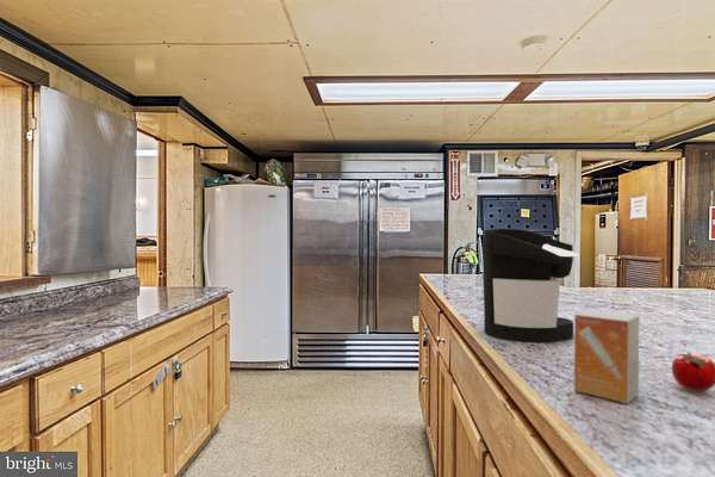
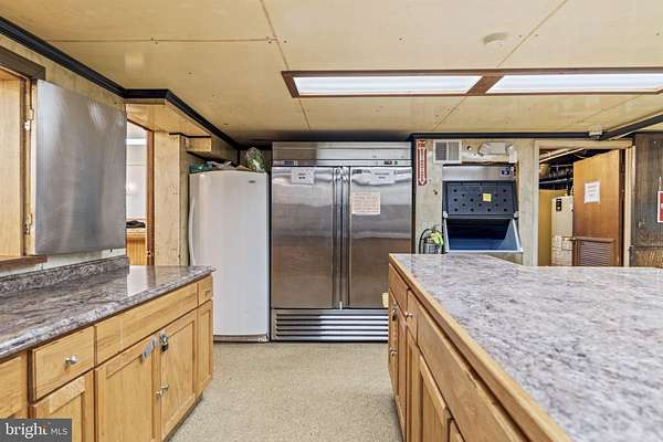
- small box [573,309,640,405]
- coffee maker [481,227,580,343]
- apple [671,351,715,392]
